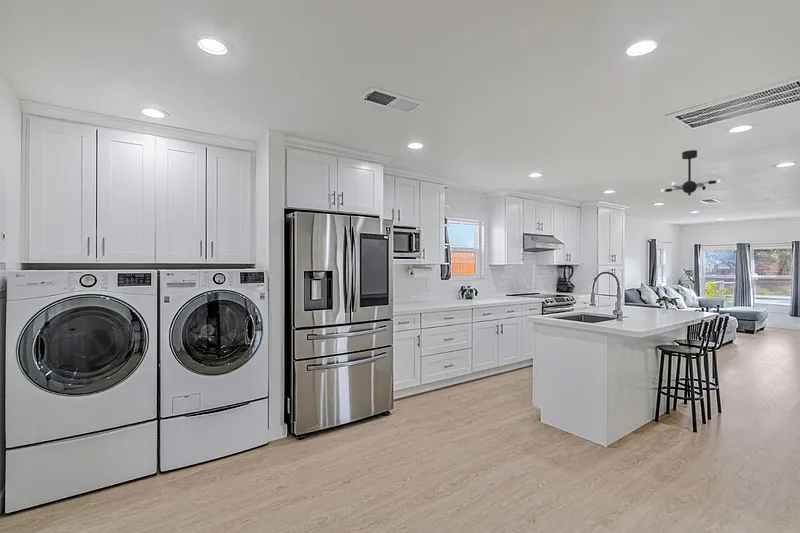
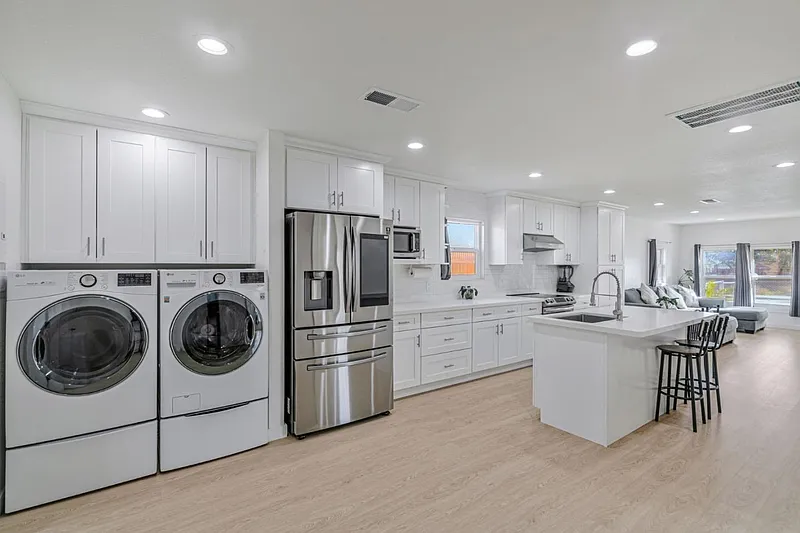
- ceiling light fixture [660,149,723,196]
